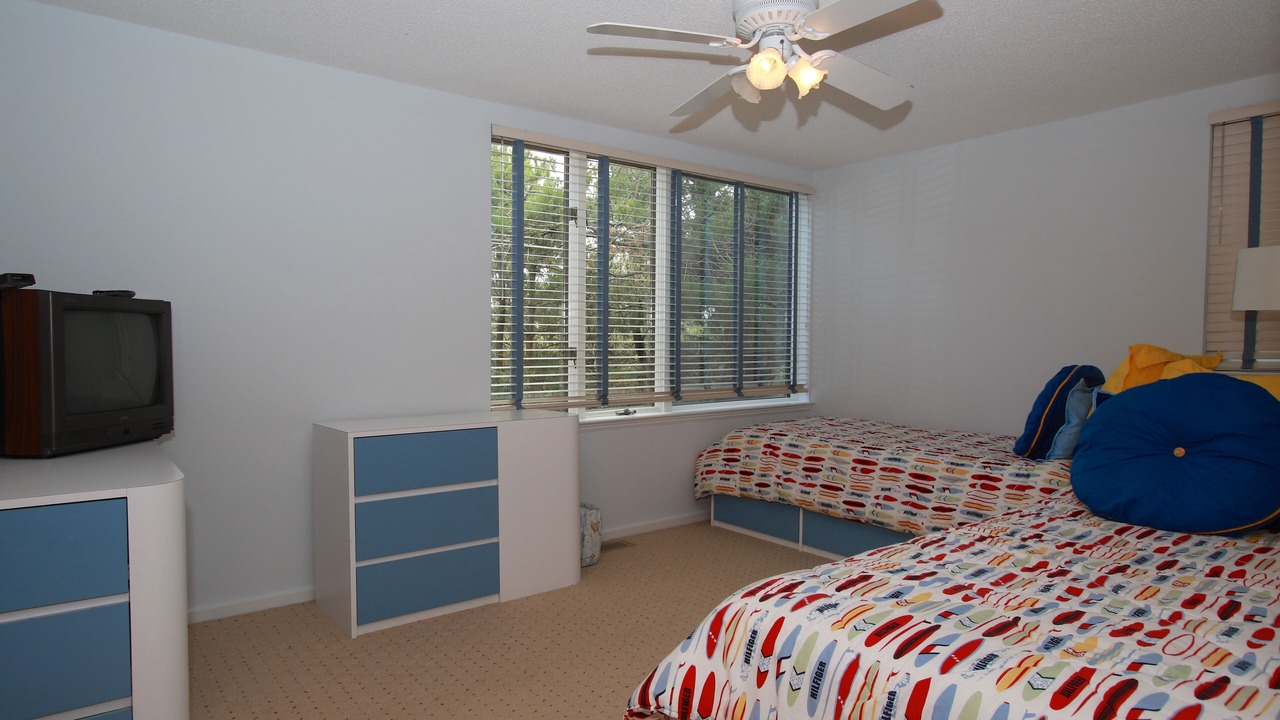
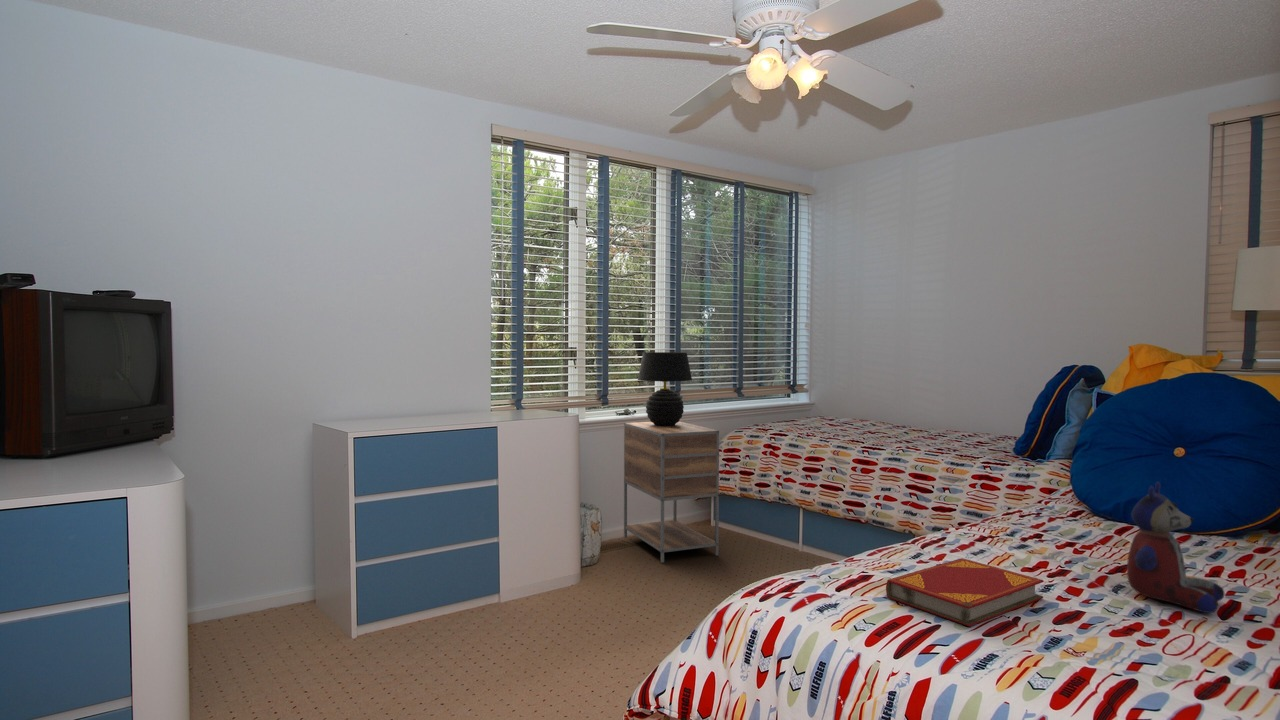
+ table lamp [637,351,693,426]
+ hardback book [885,557,1045,627]
+ stuffed bear [1126,481,1225,614]
+ nightstand [623,421,720,564]
